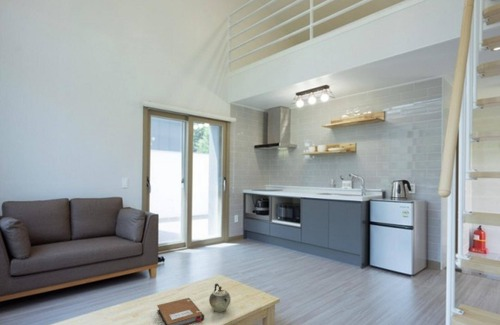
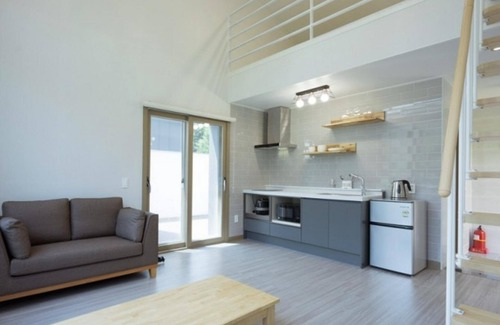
- notebook [156,297,205,325]
- teapot [208,282,232,313]
